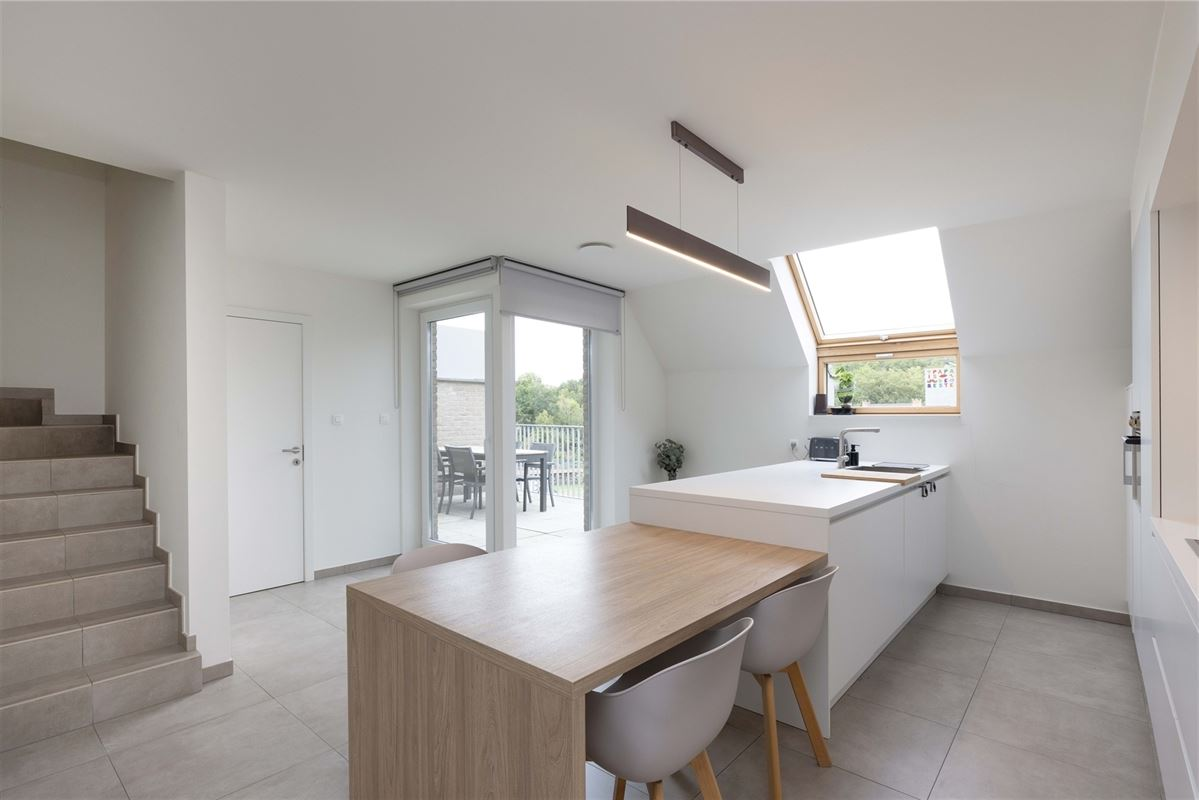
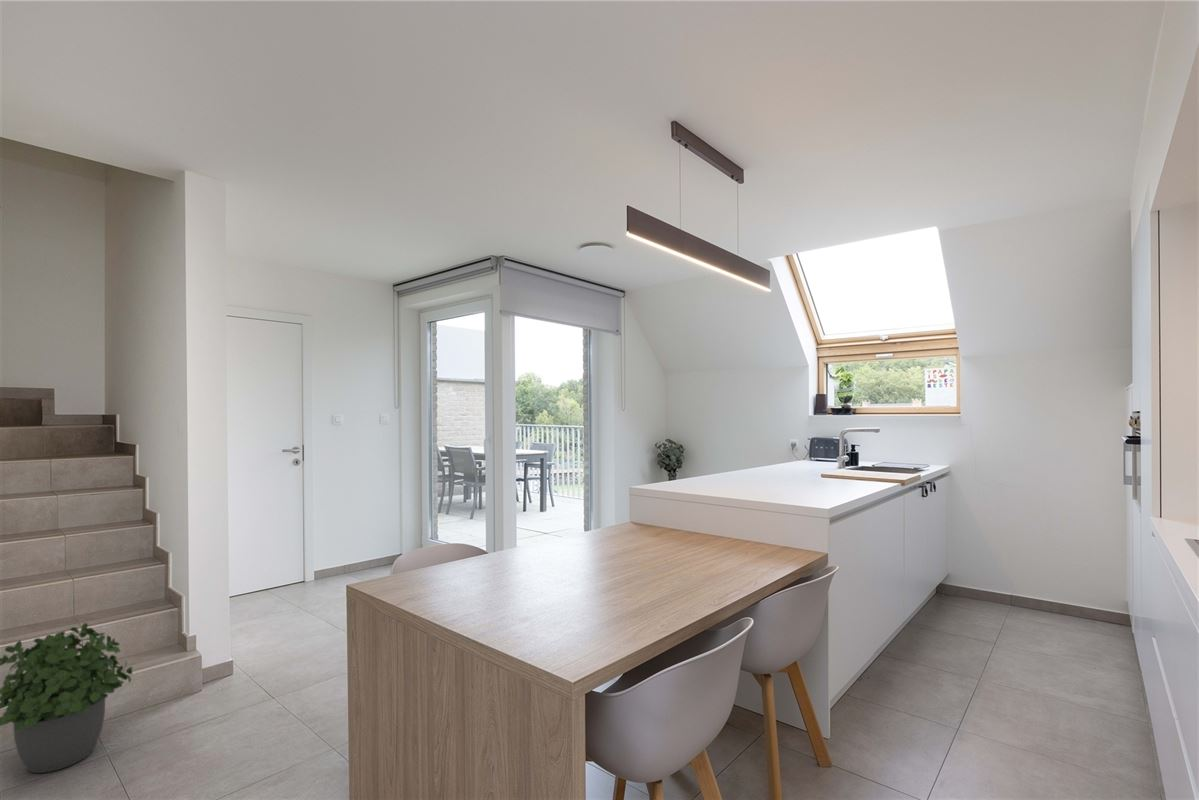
+ potted plant [0,622,133,774]
